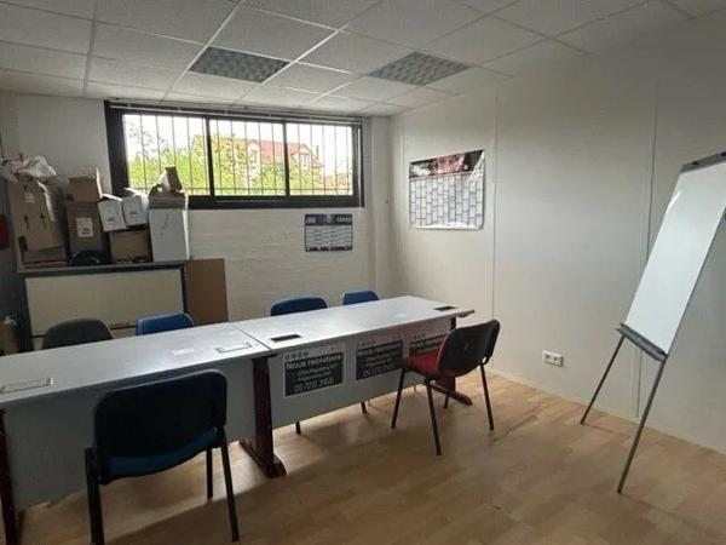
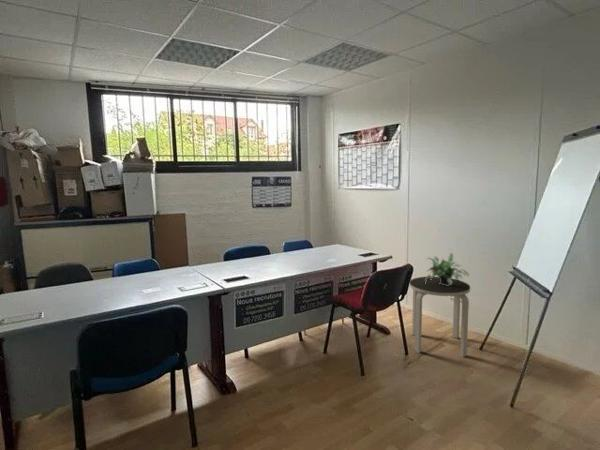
+ side table [408,276,471,358]
+ potted plant [425,252,470,286]
